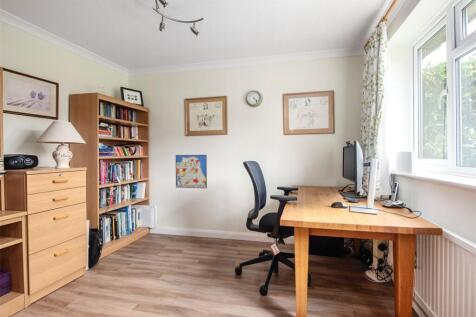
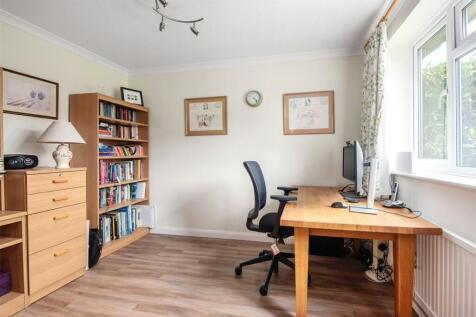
- wall art [175,154,208,189]
